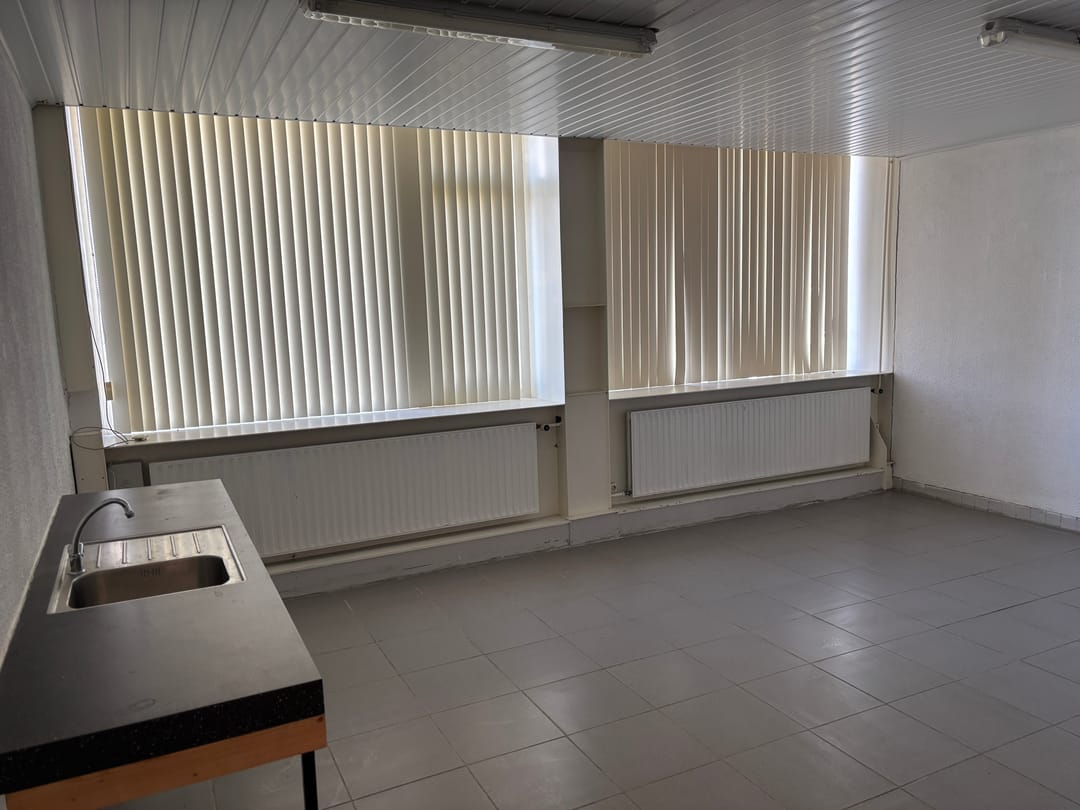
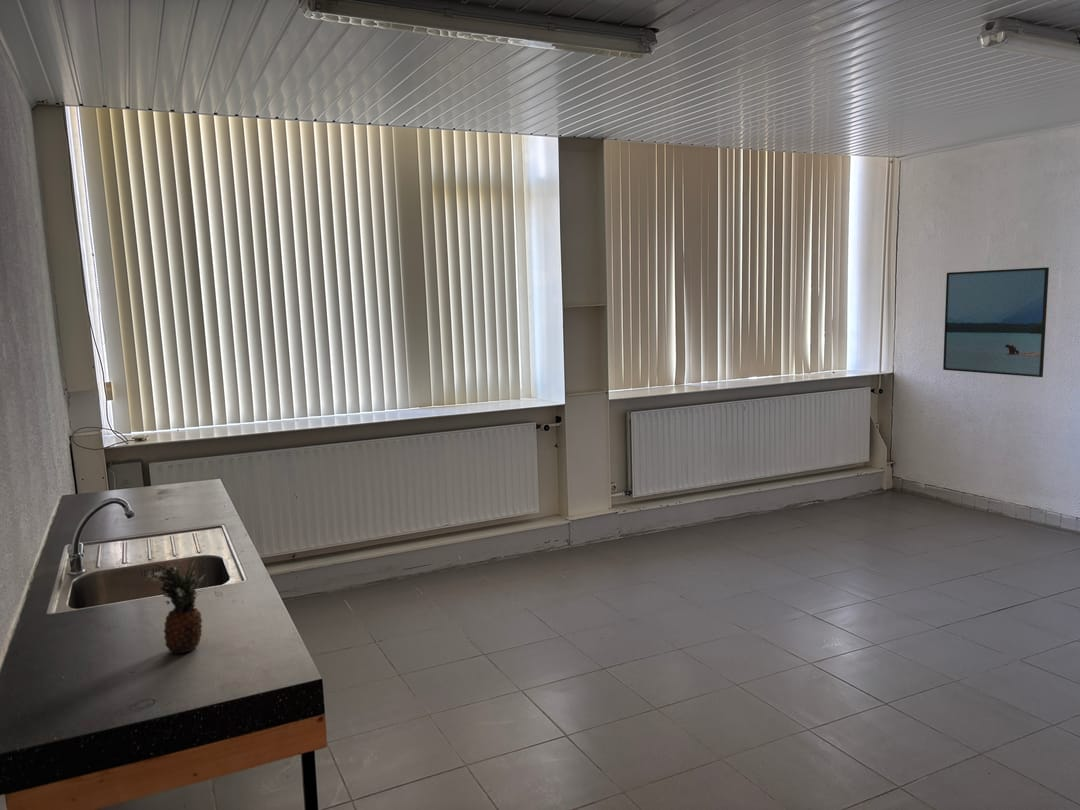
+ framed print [942,266,1050,378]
+ fruit [143,559,207,655]
